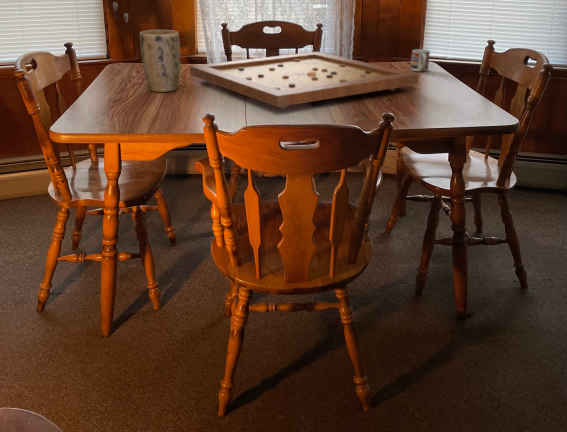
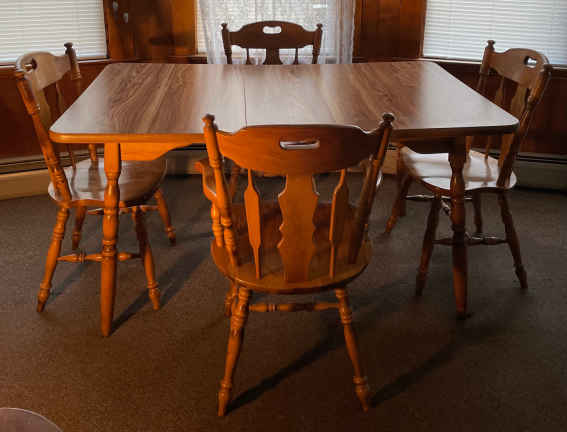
- cup [410,48,431,72]
- gameboard [189,51,420,109]
- plant pot [139,29,182,93]
